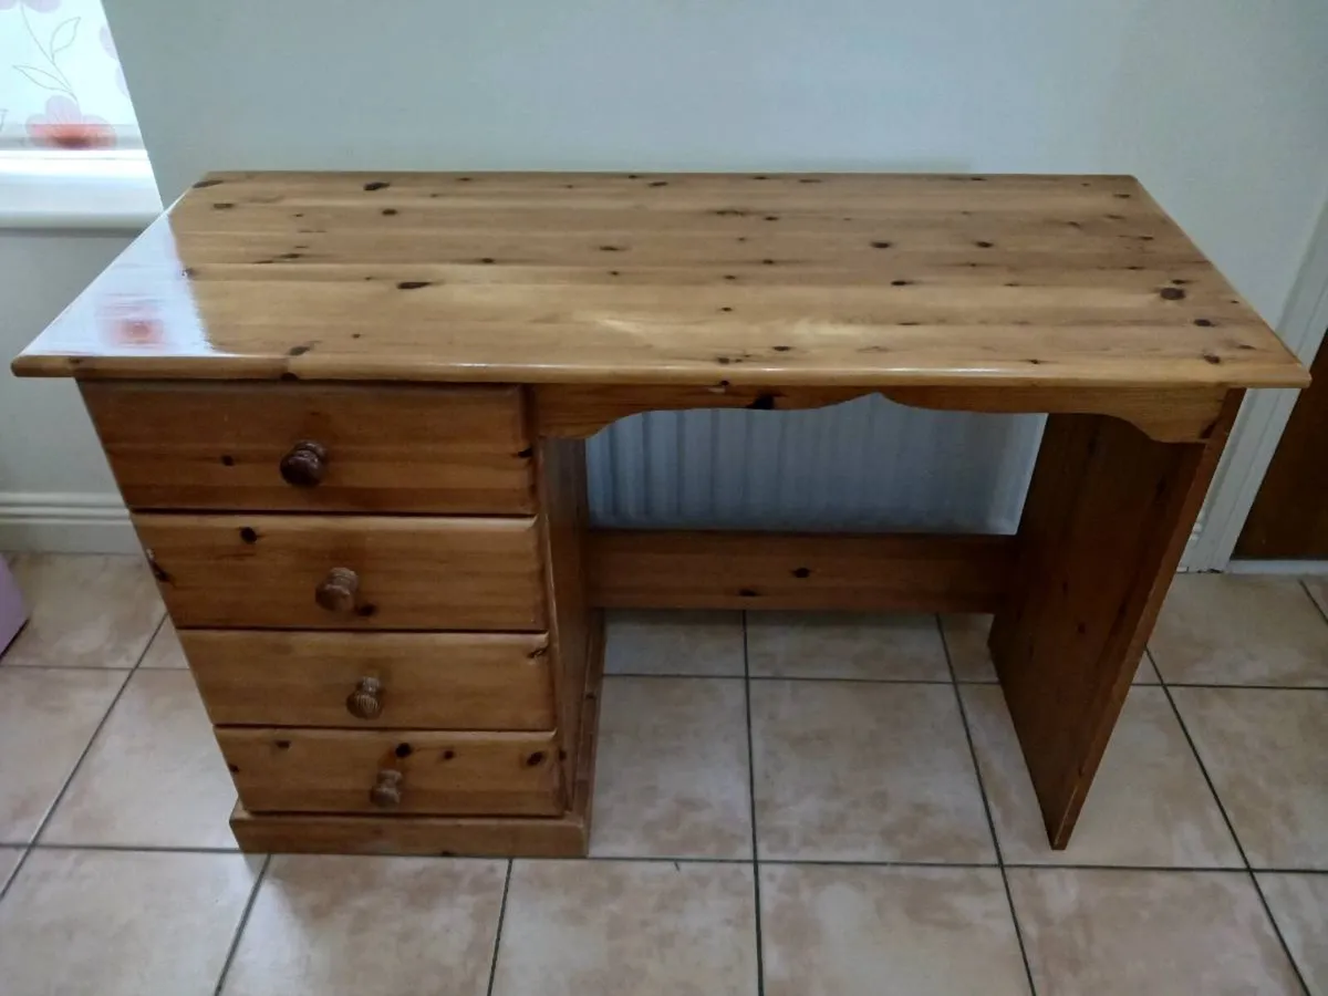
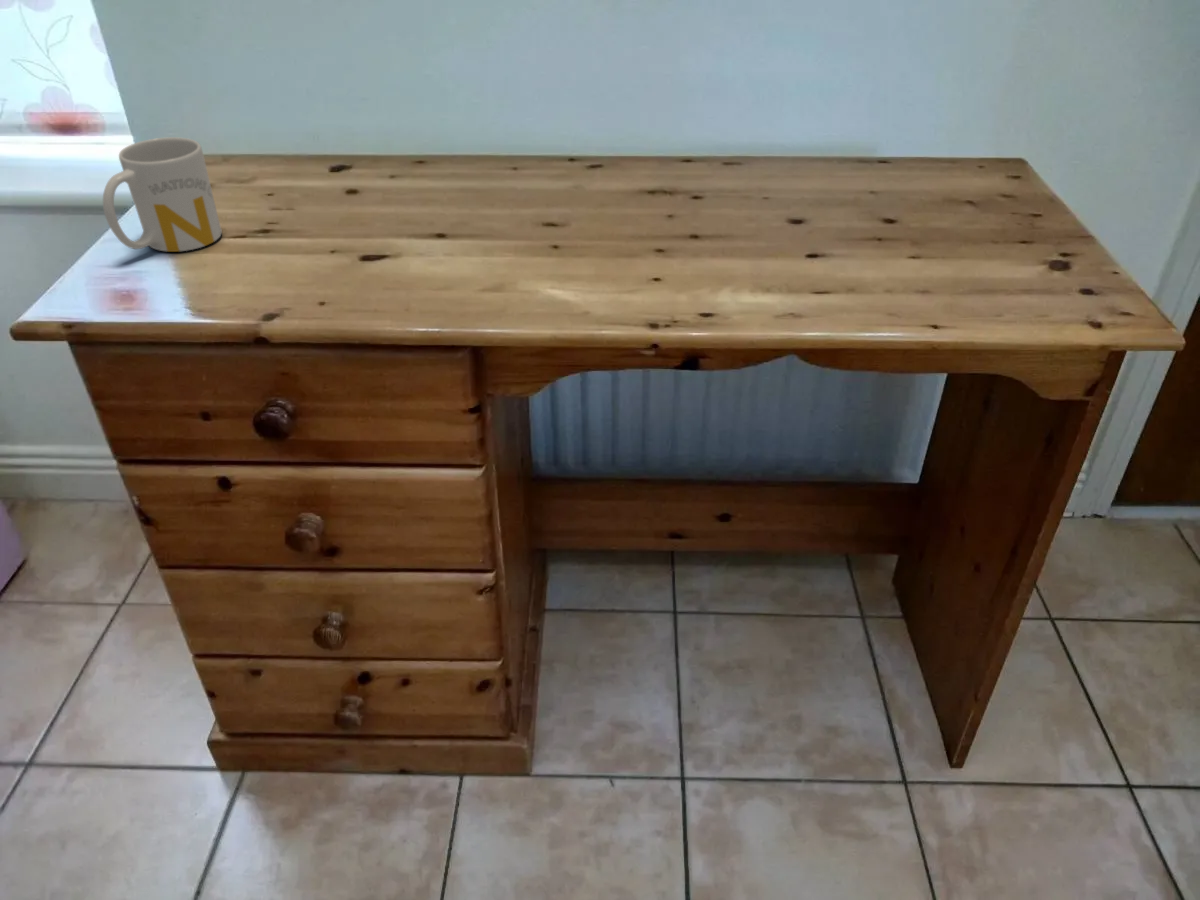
+ mug [102,136,223,253]
